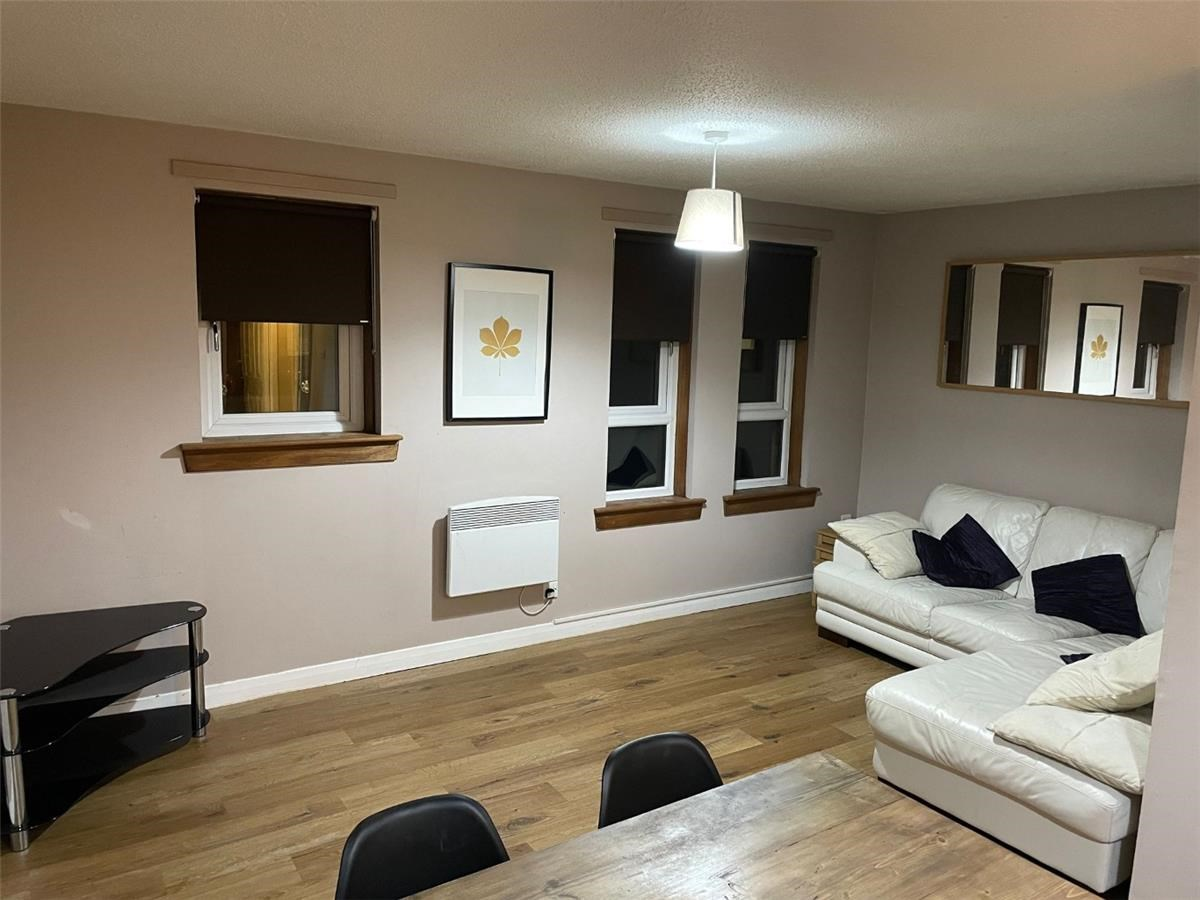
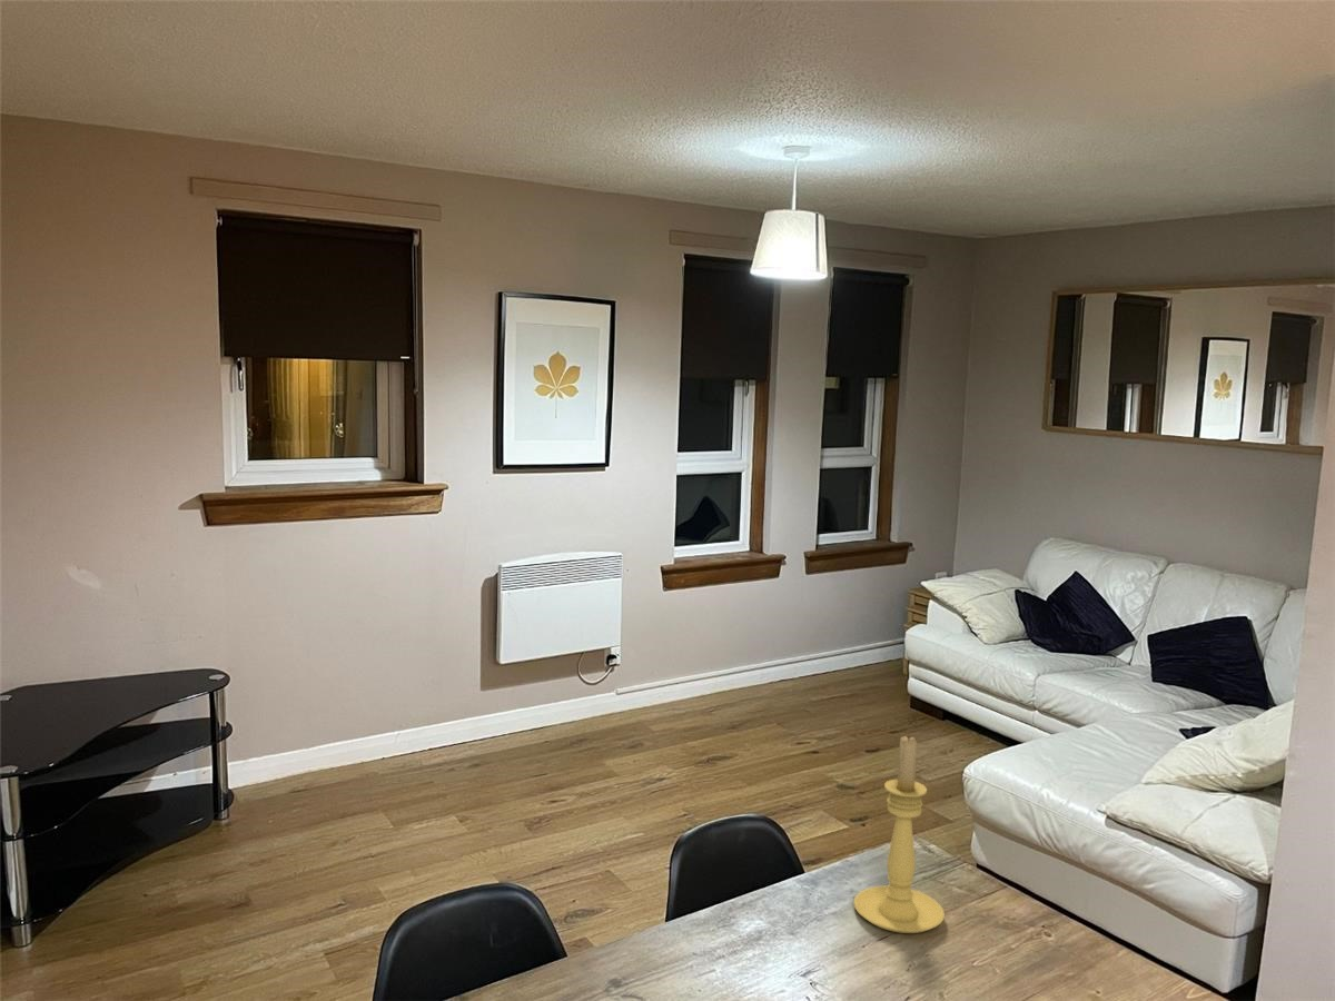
+ candle holder [853,734,946,934]
